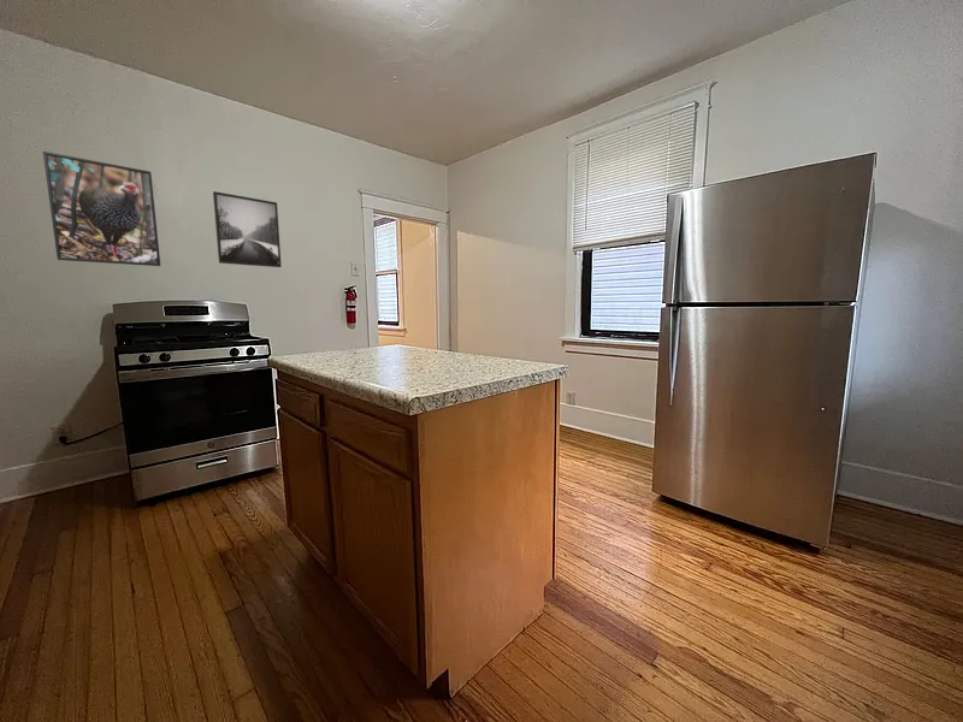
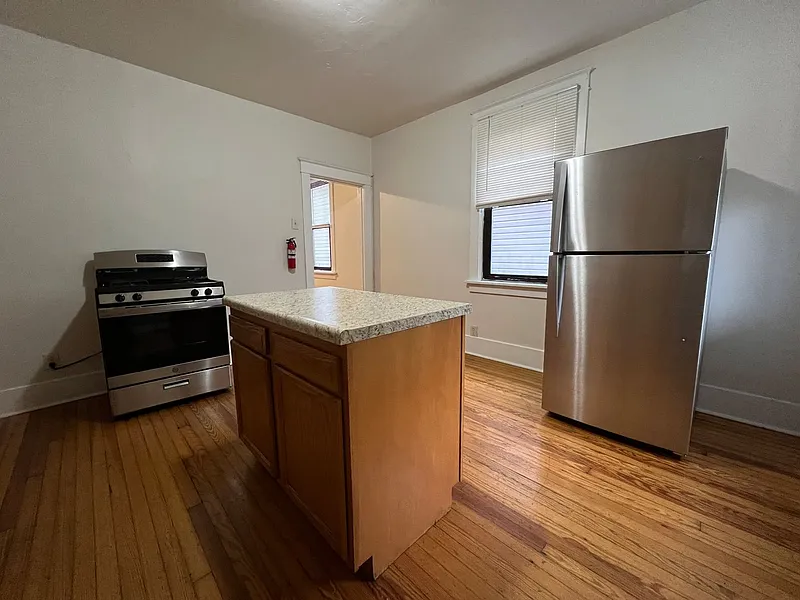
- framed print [42,150,161,267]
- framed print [212,190,283,268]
